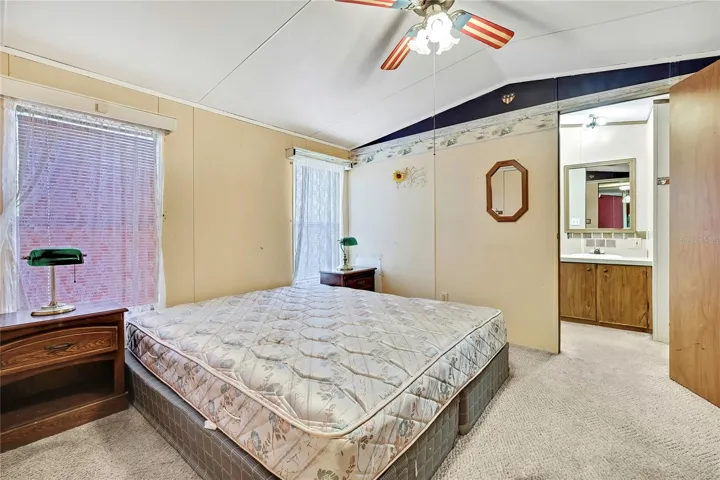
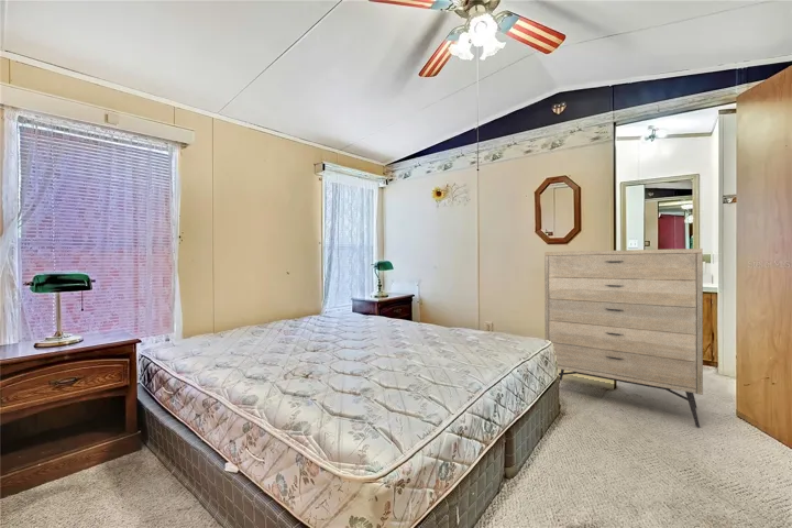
+ dresser [543,248,704,428]
